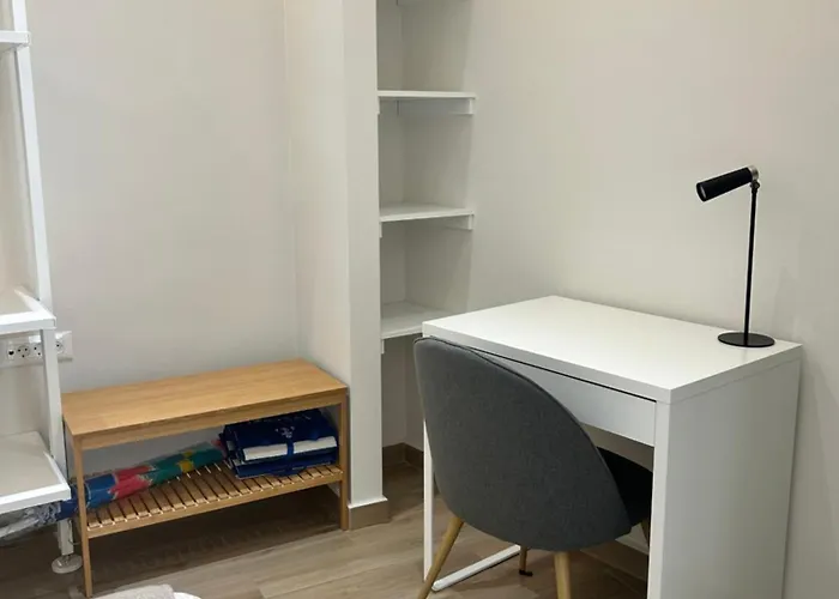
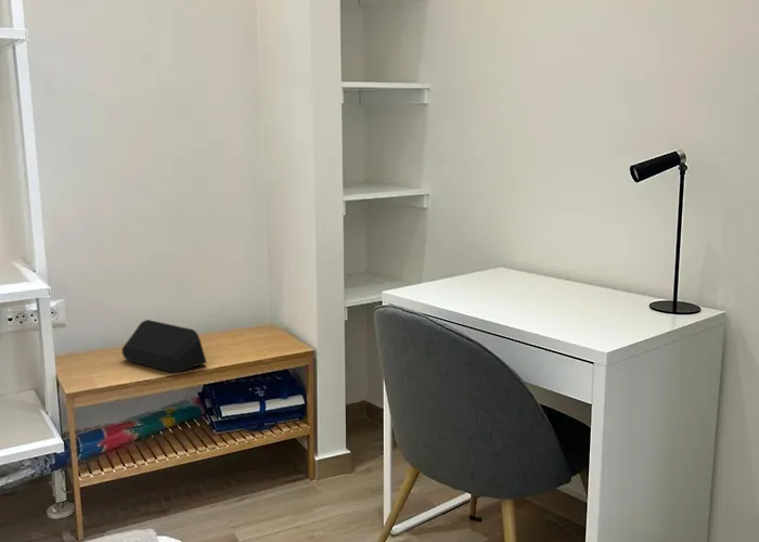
+ speaker [121,319,207,374]
